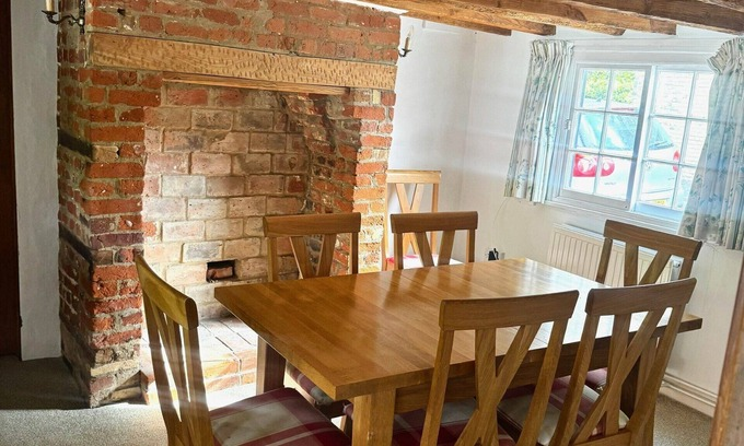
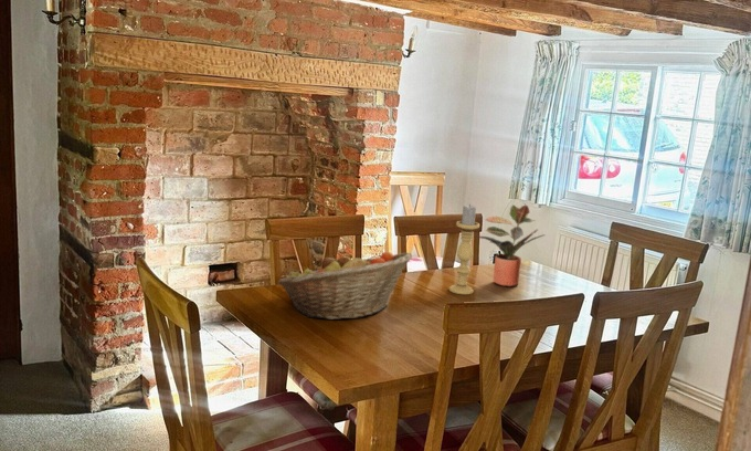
+ potted plant [475,203,547,289]
+ fruit basket [276,251,413,321]
+ candle holder [448,203,480,295]
